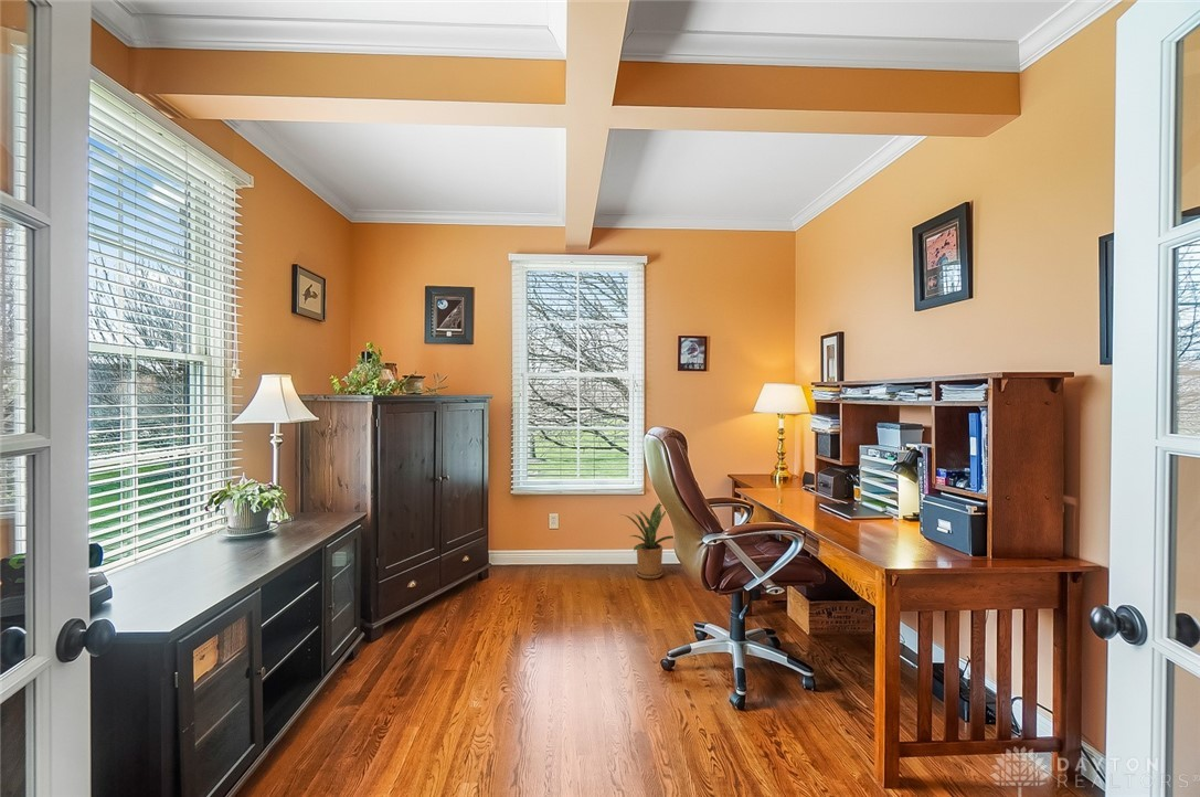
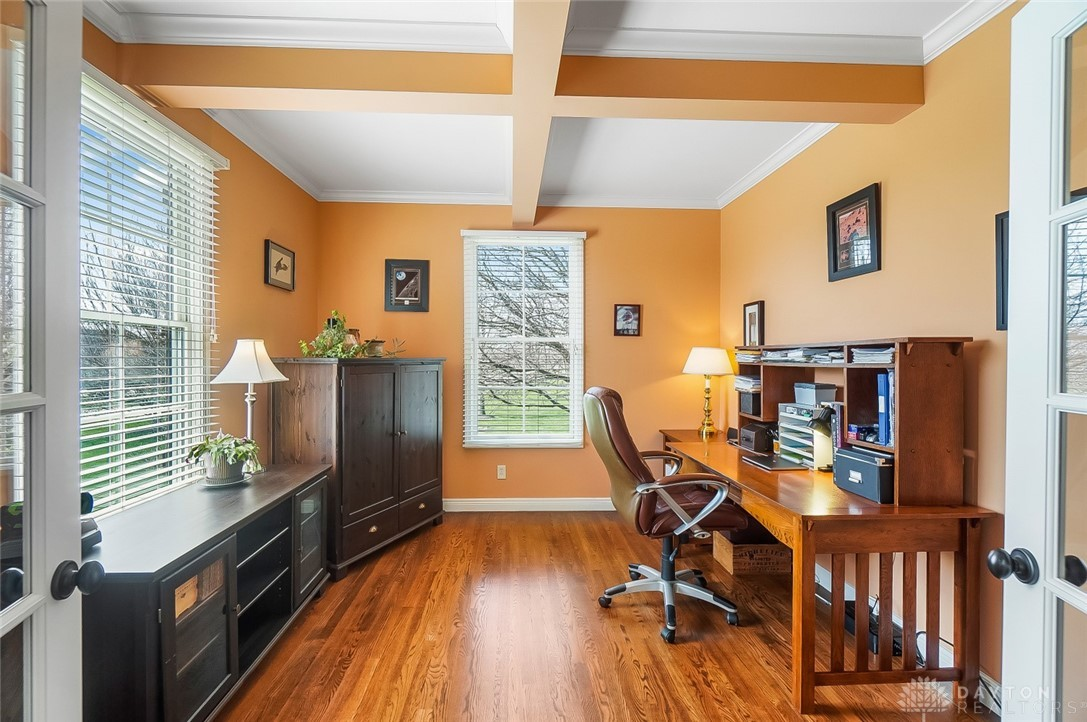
- house plant [620,501,675,581]
